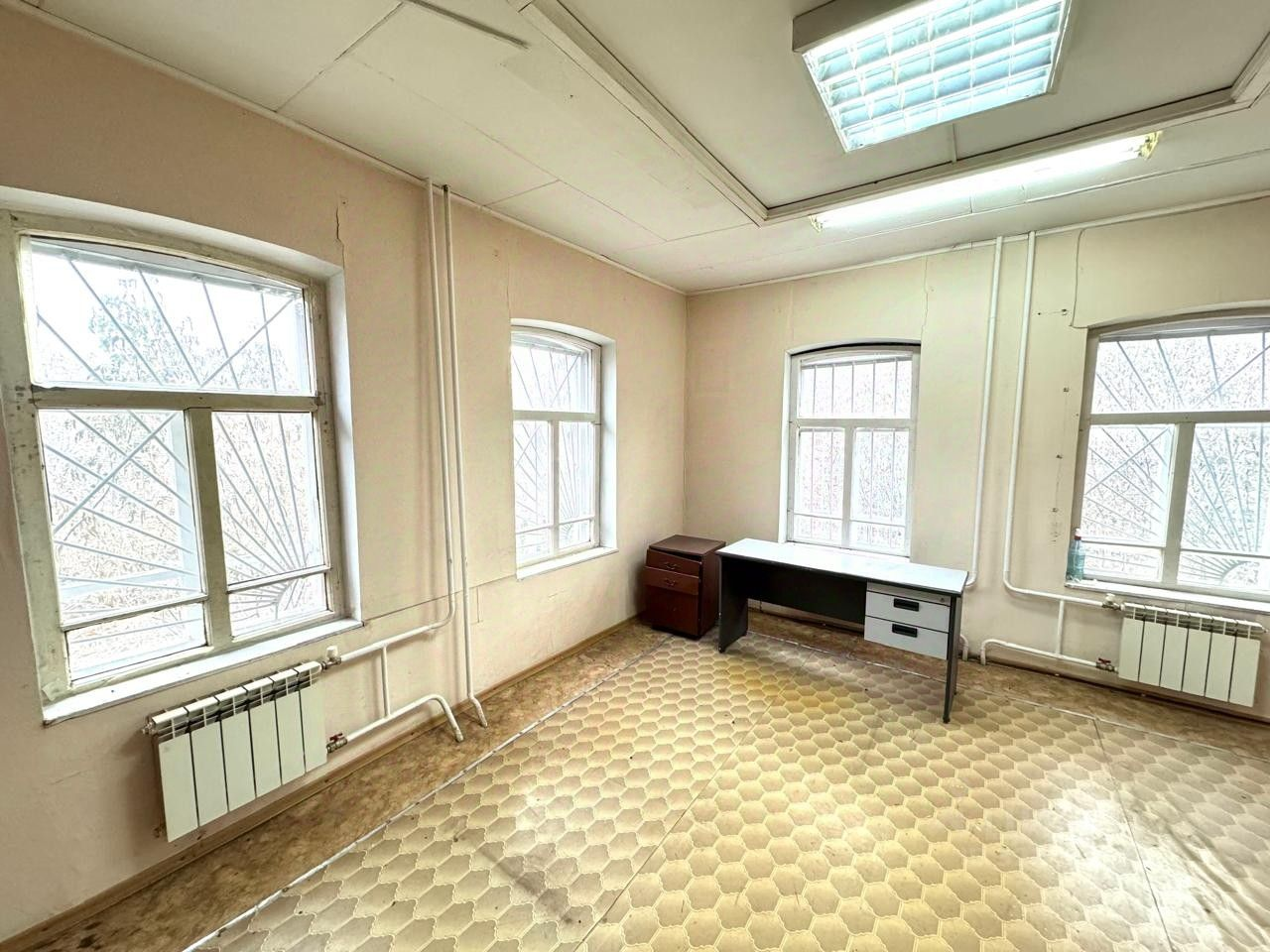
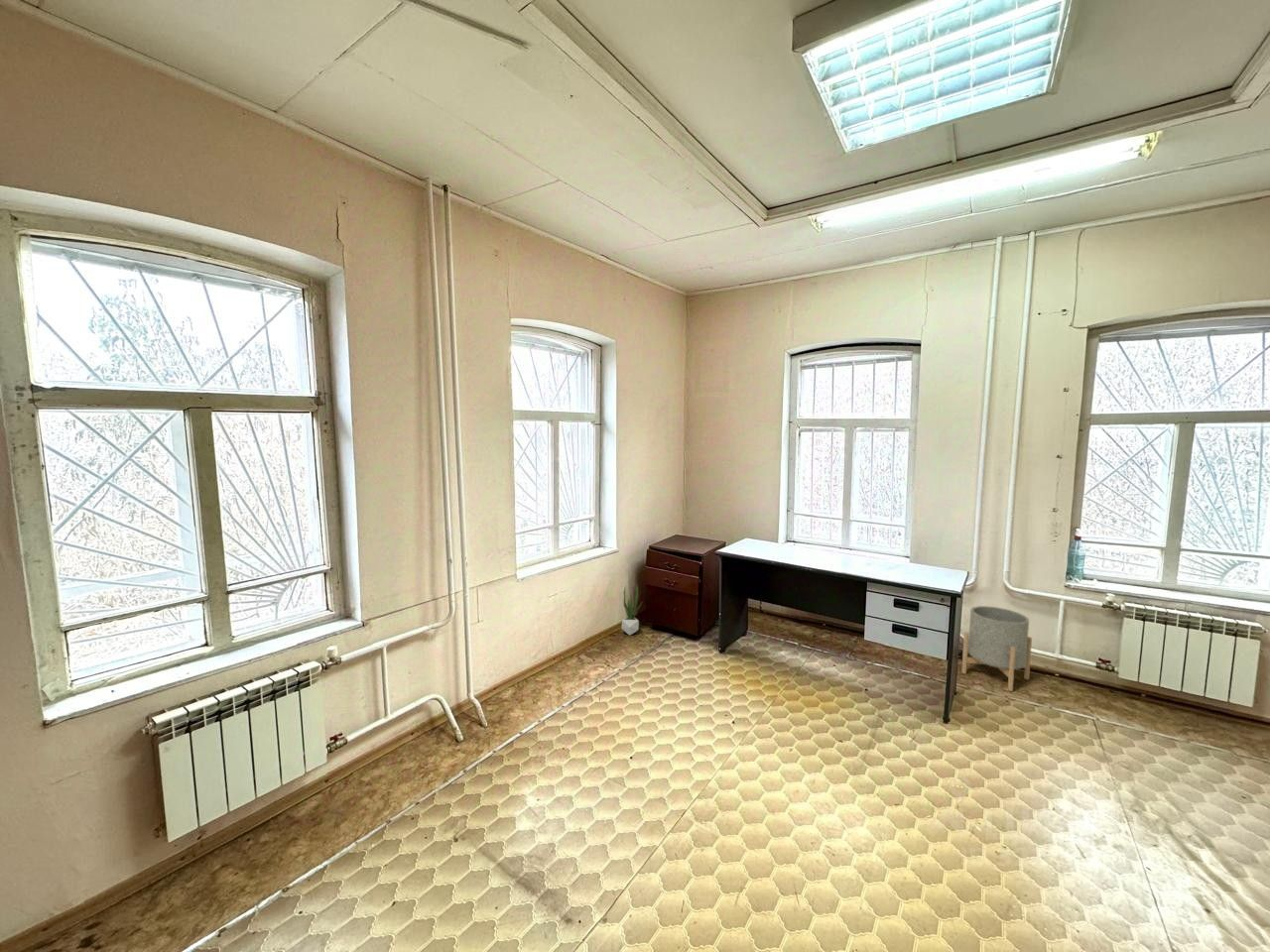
+ planter [960,605,1033,692]
+ potted plant [621,582,643,636]
